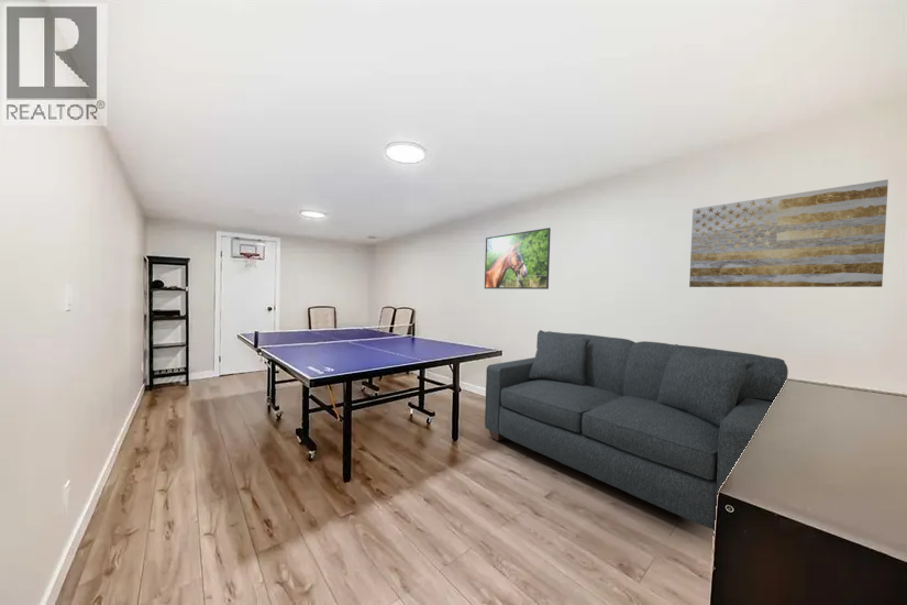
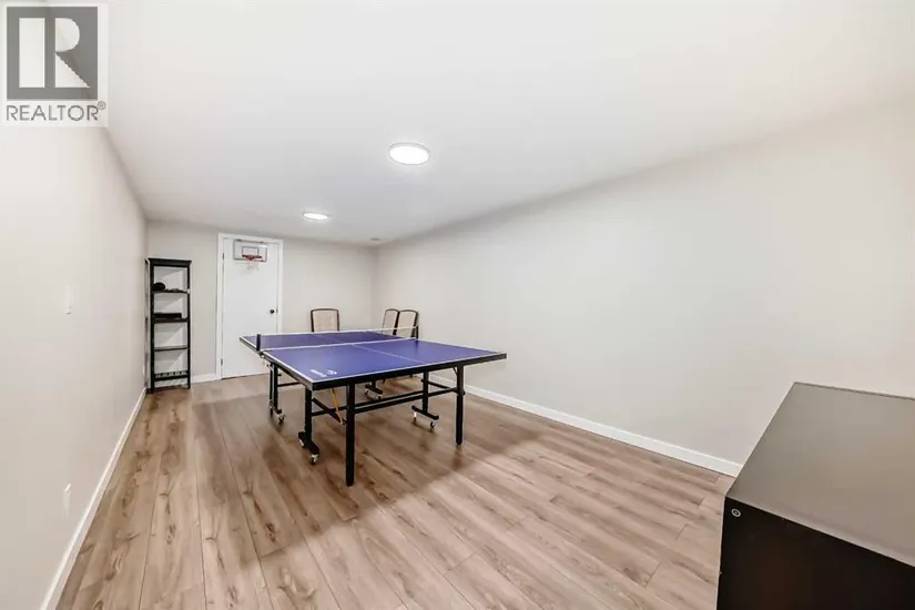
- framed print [484,227,552,290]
- wall art [688,178,889,288]
- sofa [484,329,789,531]
